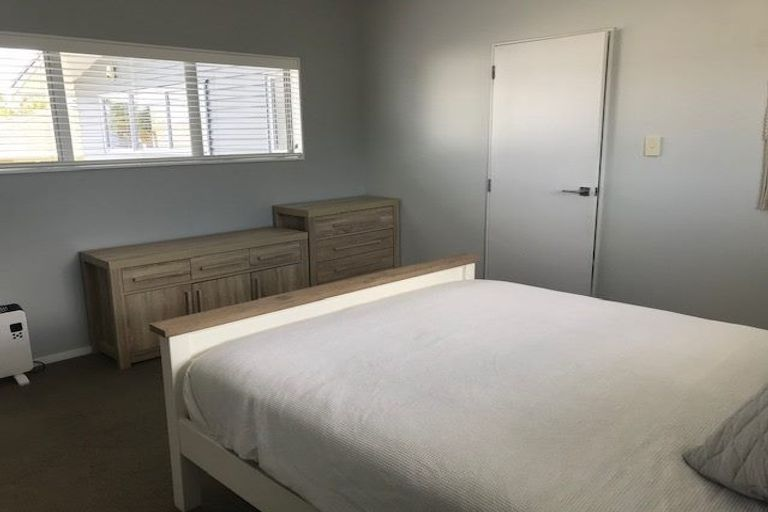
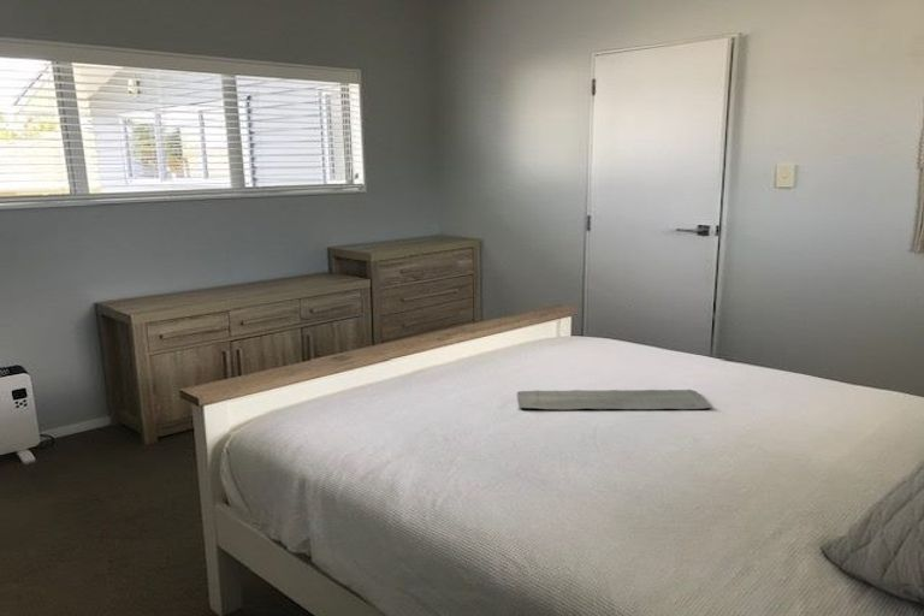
+ bath mat [517,389,715,410]
